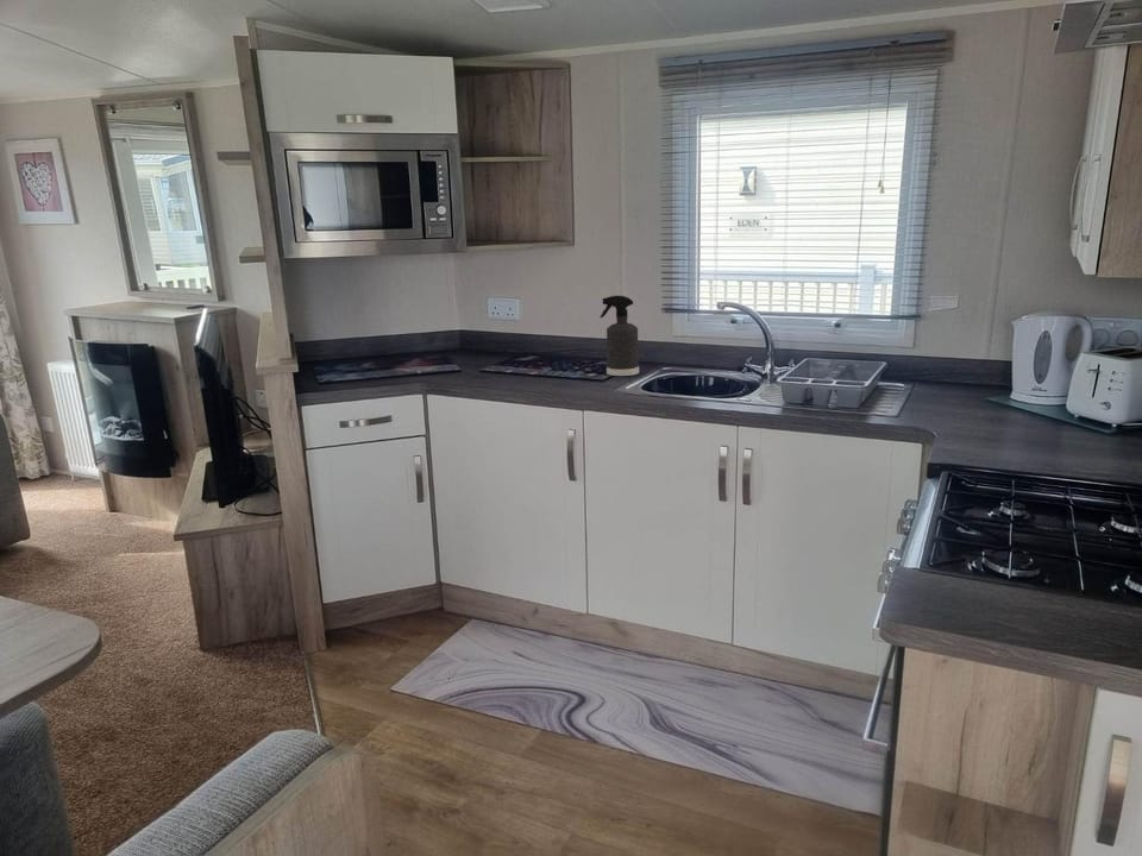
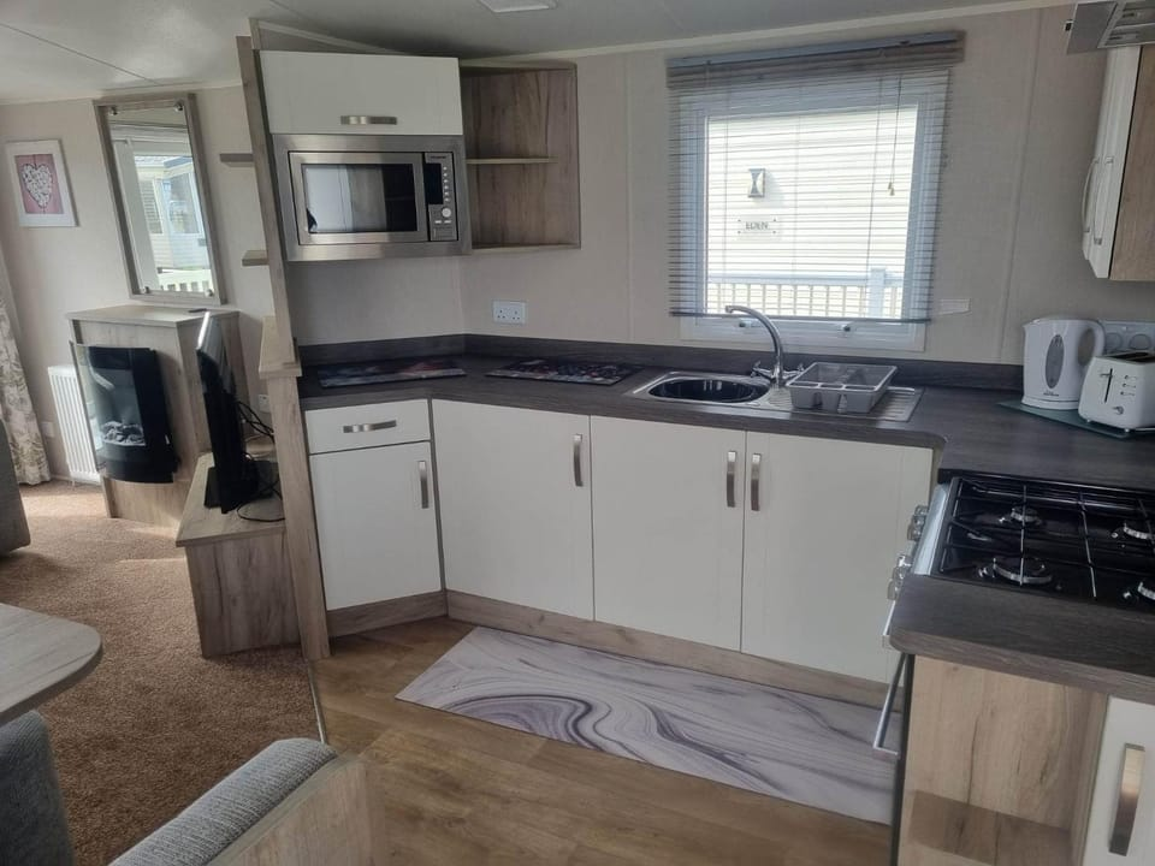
- spray bottle [600,295,640,377]
